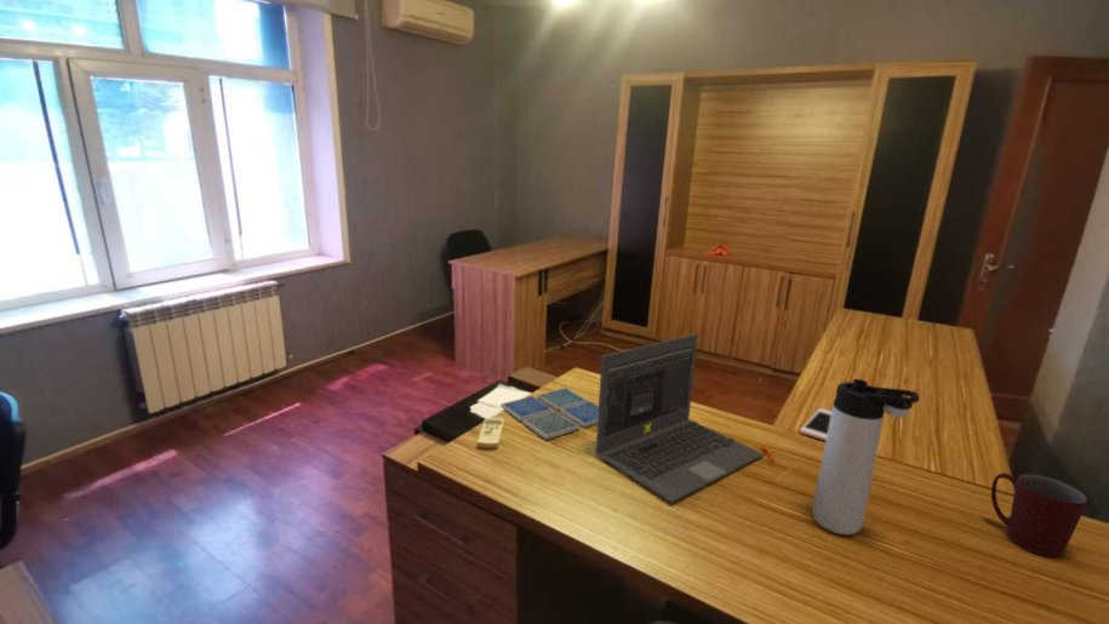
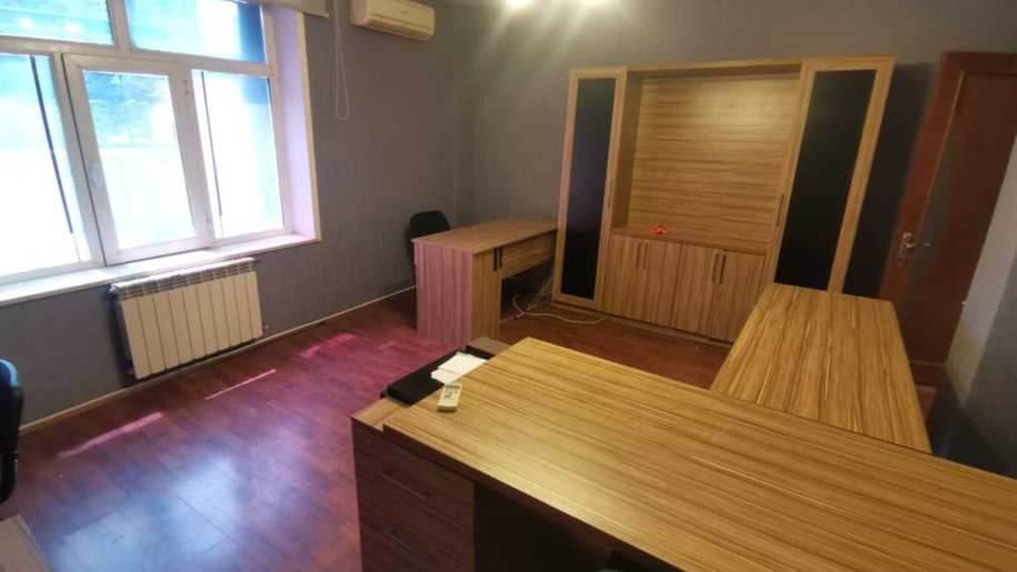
- drink coaster [499,387,599,441]
- mug [990,471,1088,557]
- thermos bottle [811,378,920,536]
- laptop [595,333,776,504]
- cell phone [799,407,831,442]
